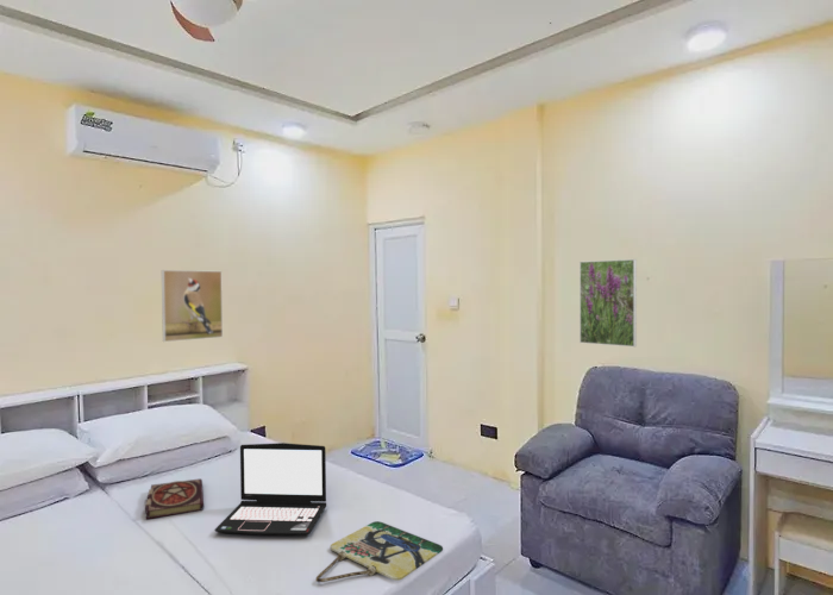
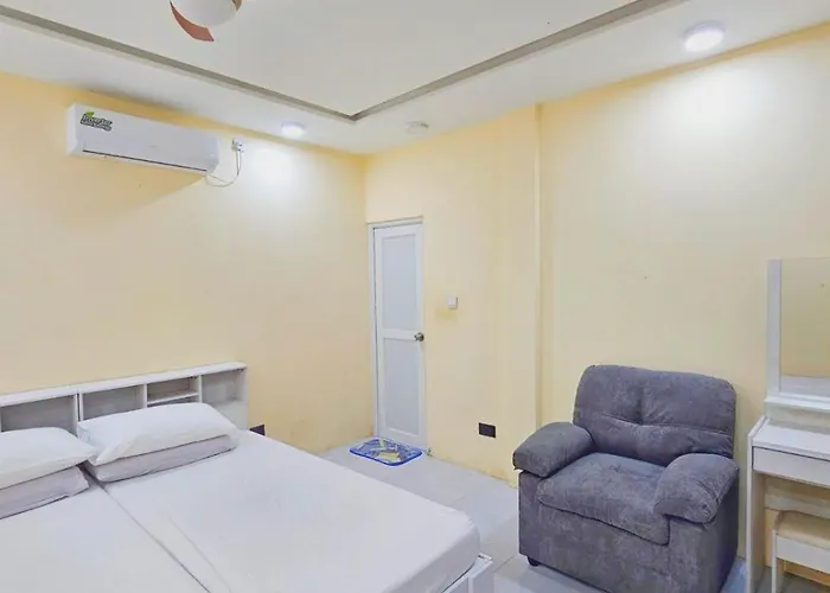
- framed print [161,269,224,343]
- book [144,477,205,520]
- home sign [315,520,444,583]
- laptop [213,441,327,537]
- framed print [578,258,638,347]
